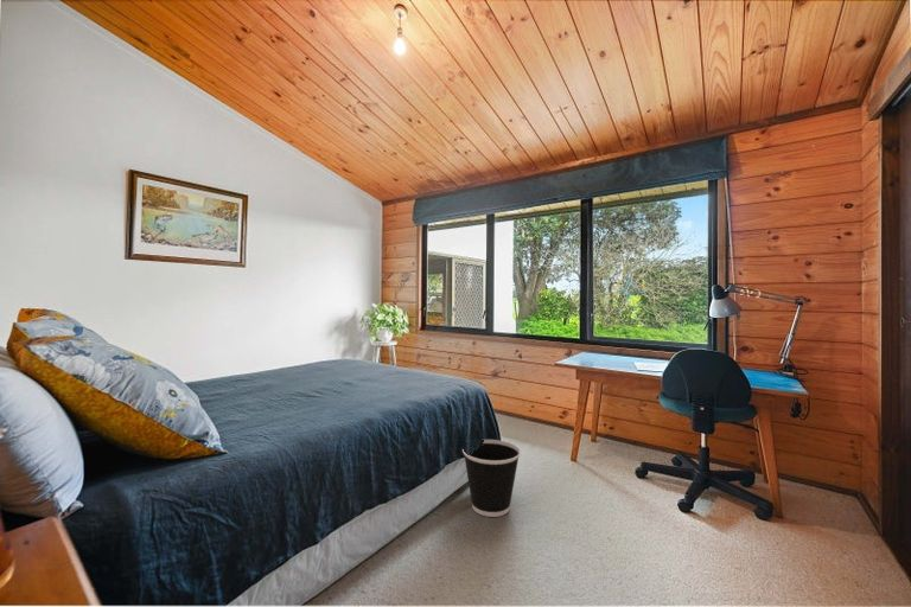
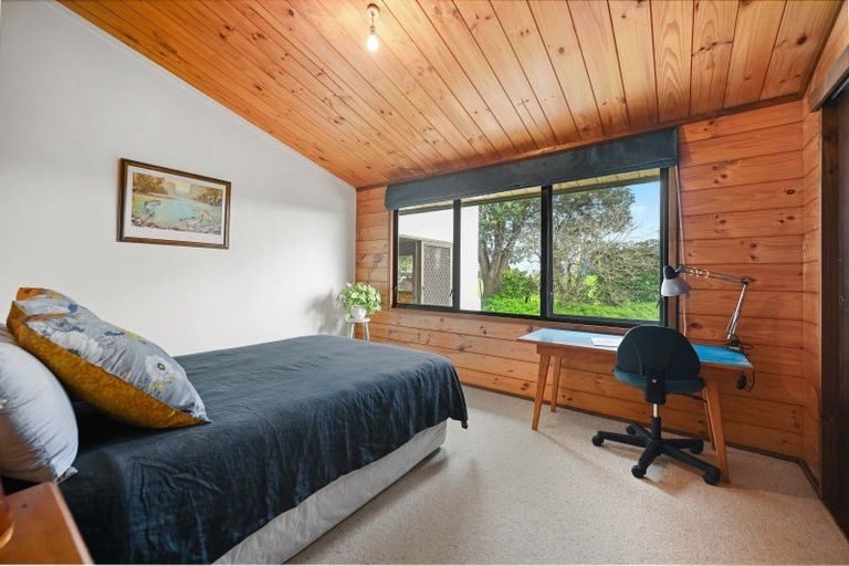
- wastebasket [461,439,522,518]
